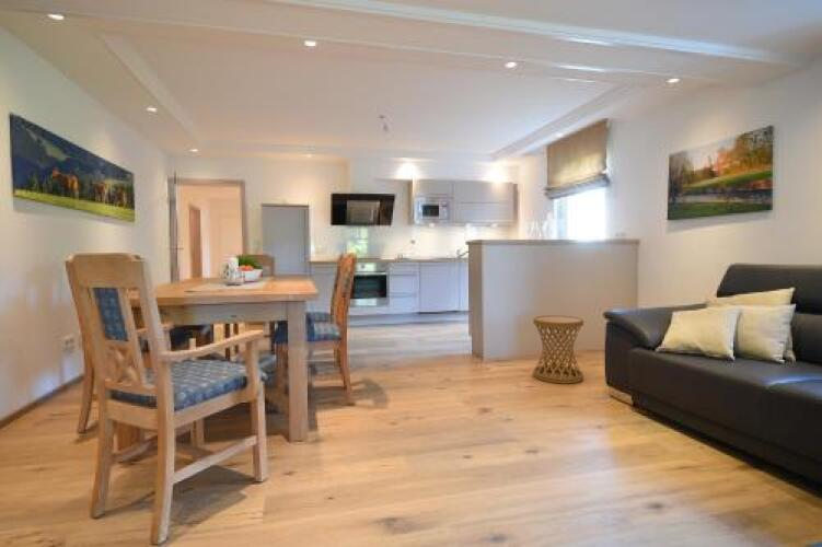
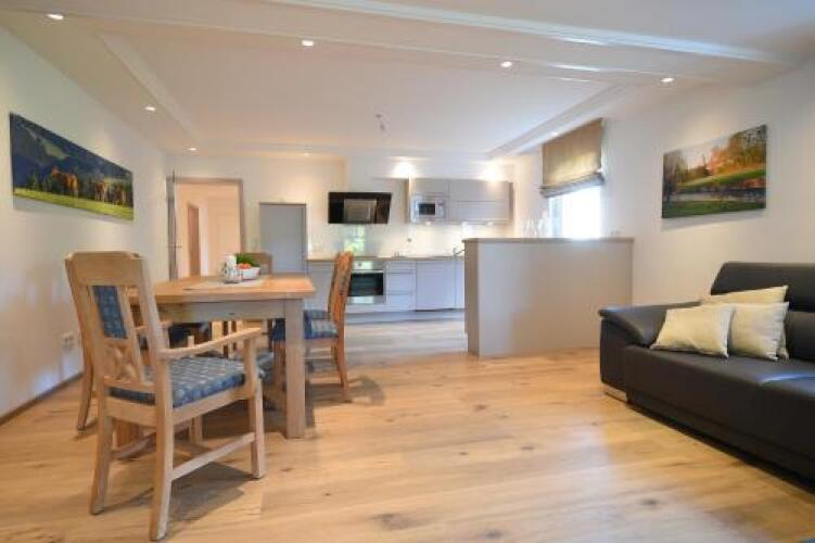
- side table [532,314,584,385]
